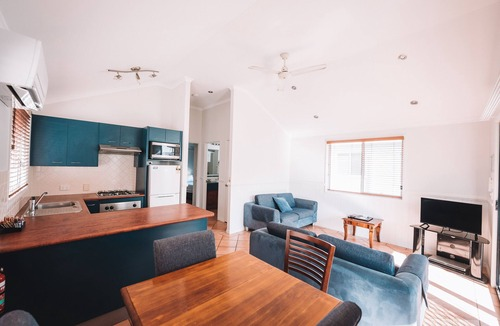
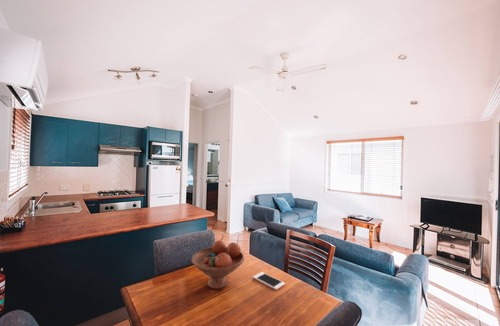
+ fruit bowl [191,239,245,290]
+ cell phone [252,271,286,291]
